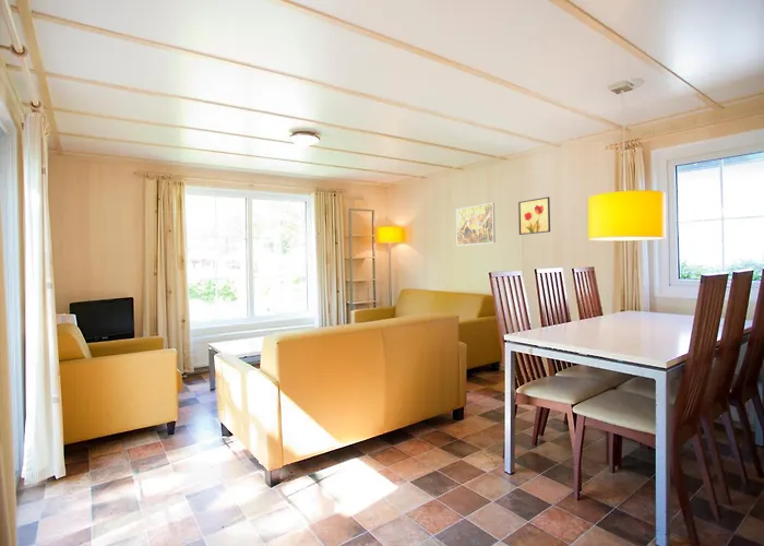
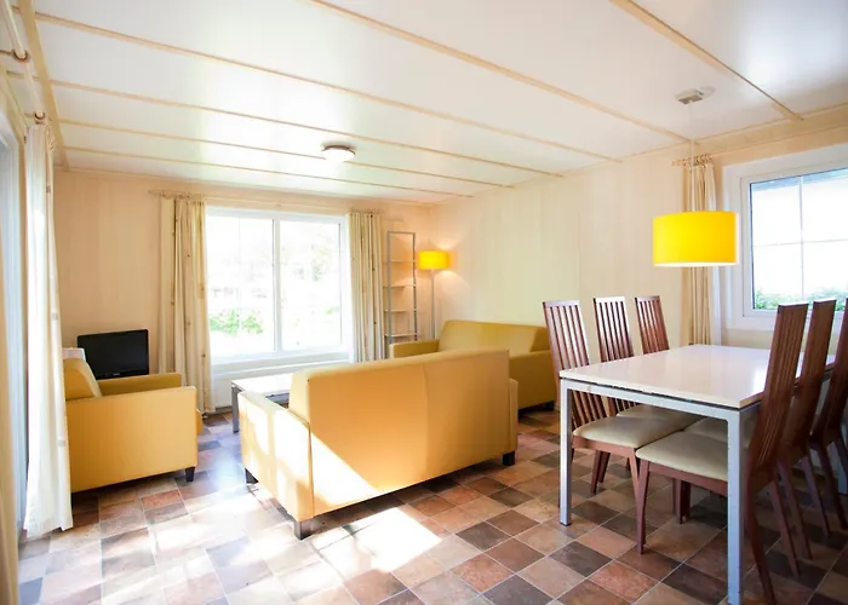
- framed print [455,202,497,247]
- wall art [517,195,551,236]
